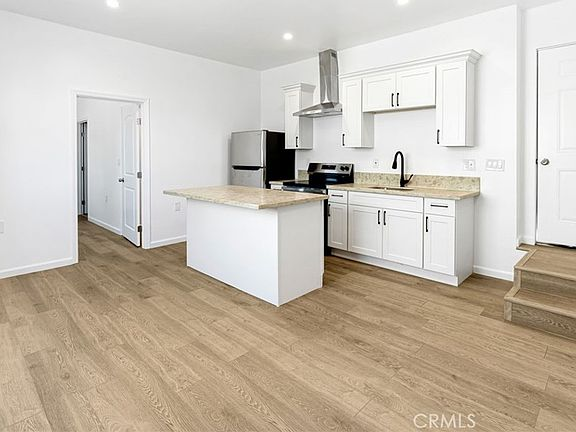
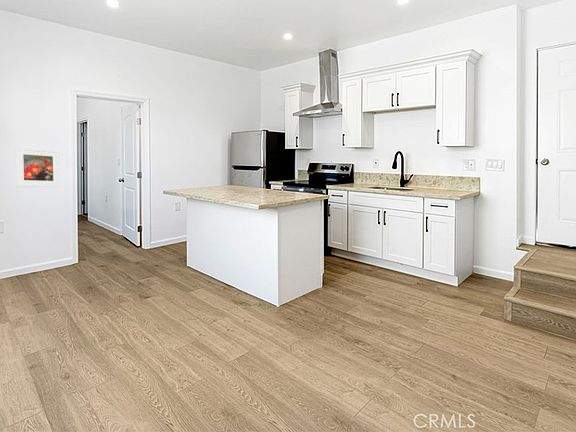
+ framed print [14,146,62,188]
